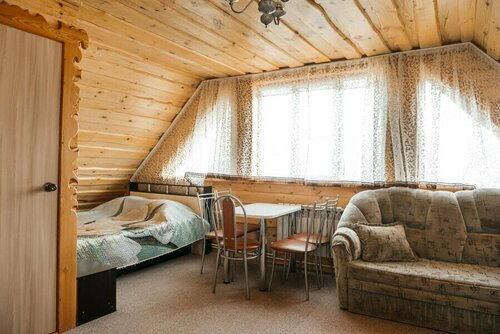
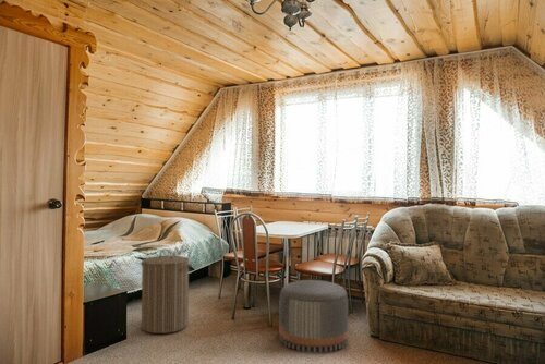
+ laundry hamper [141,247,193,335]
+ pouf [278,279,349,353]
